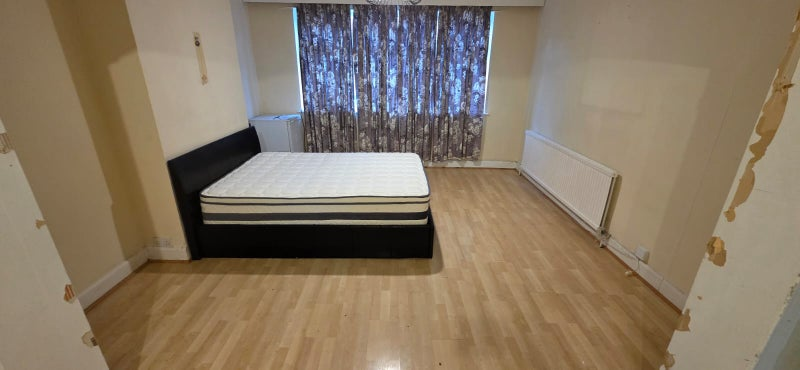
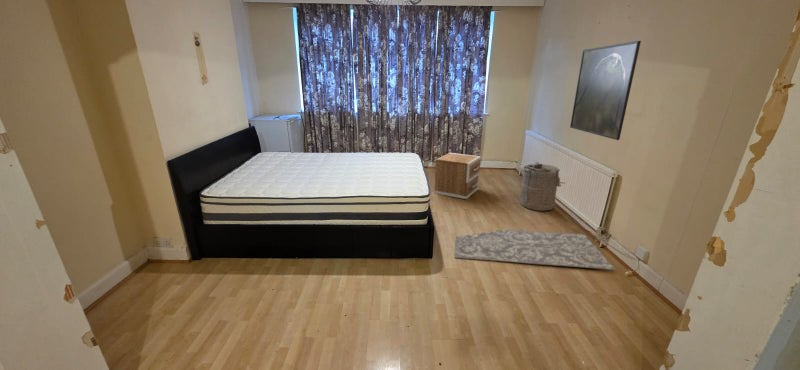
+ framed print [569,40,642,141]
+ nightstand [433,152,482,200]
+ laundry hamper [519,161,564,212]
+ rug [454,229,617,271]
